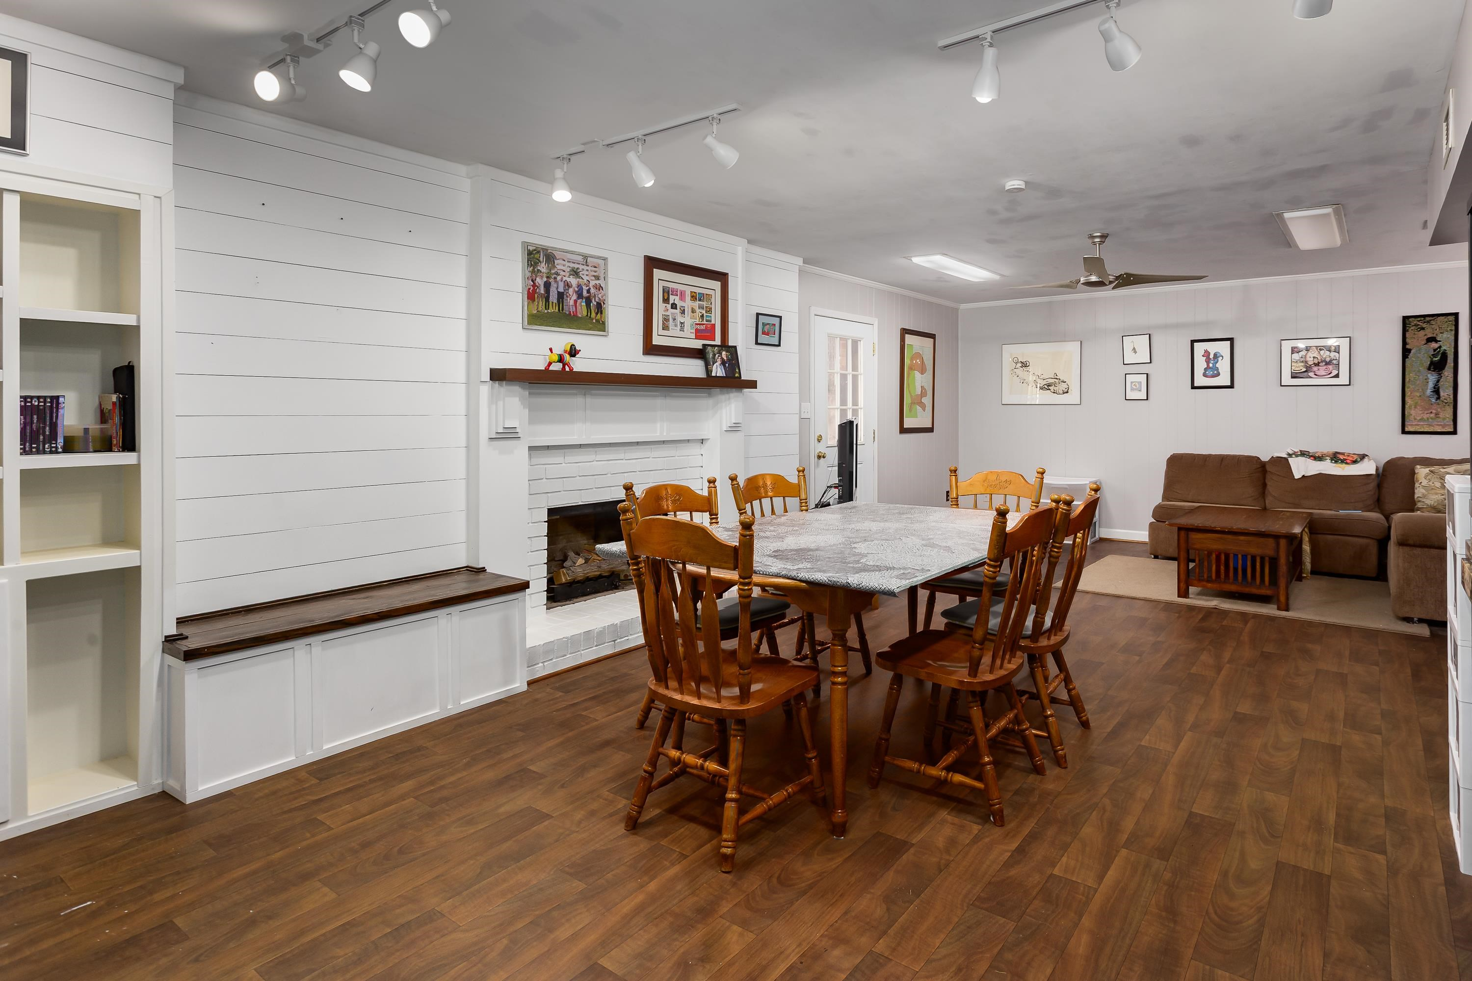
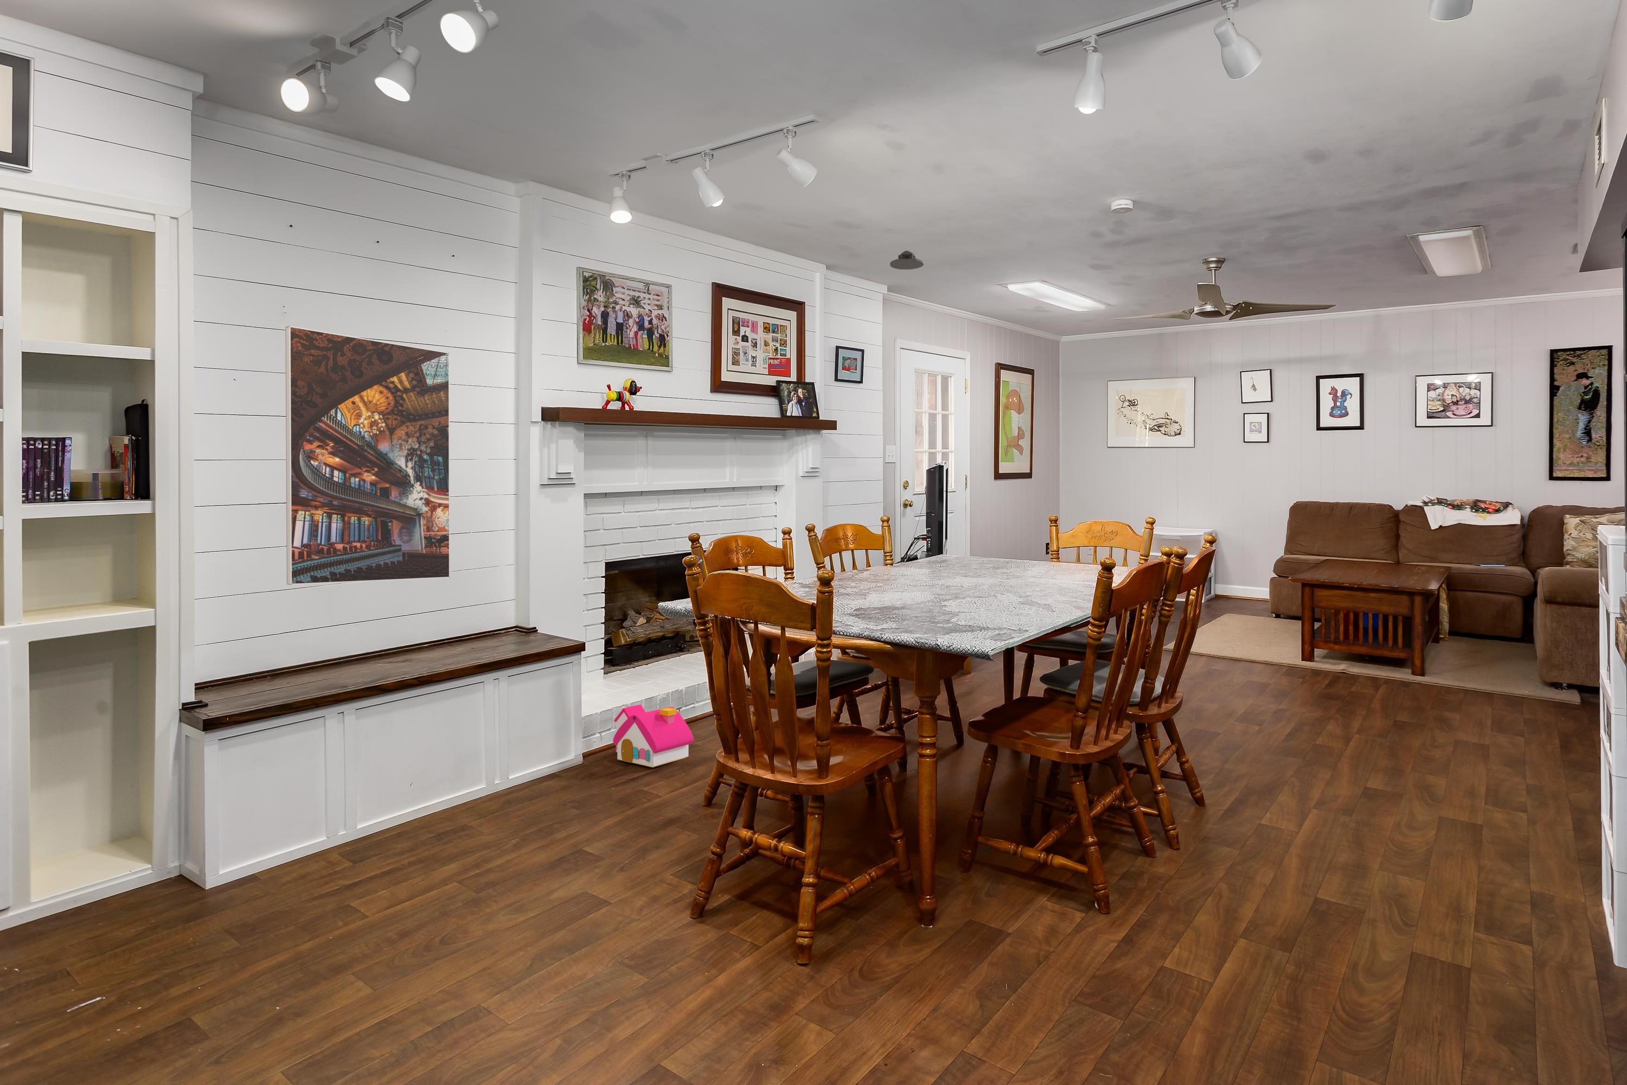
+ toy house [613,704,694,768]
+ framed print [284,326,450,585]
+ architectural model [890,251,924,270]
